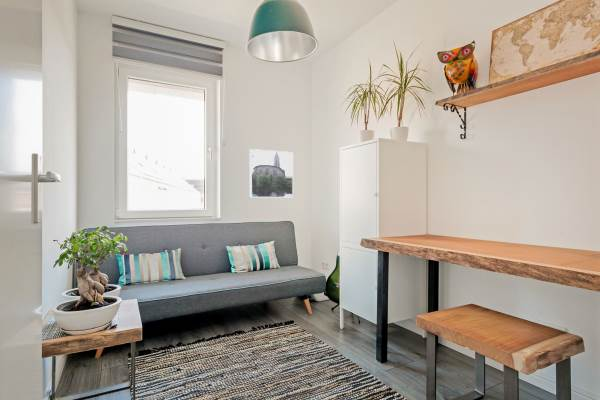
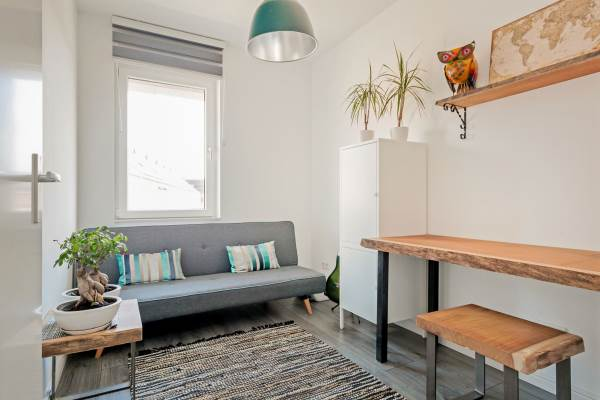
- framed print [249,148,294,198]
